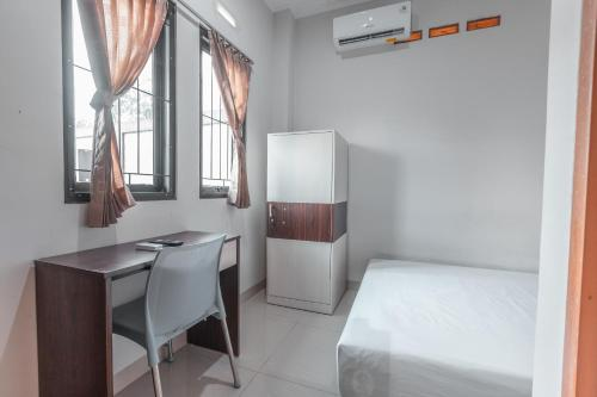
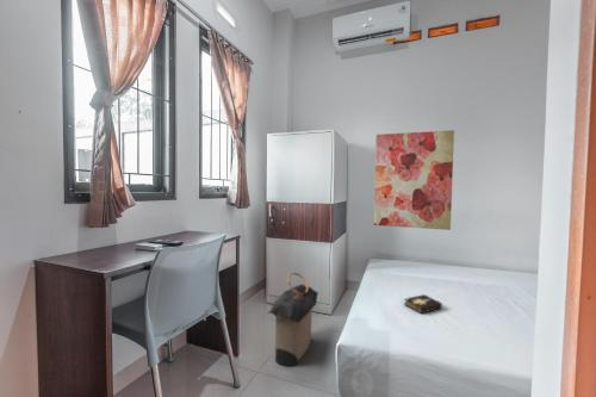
+ wall art [373,129,455,231]
+ laundry hamper [267,271,319,367]
+ hardback book [403,293,443,315]
